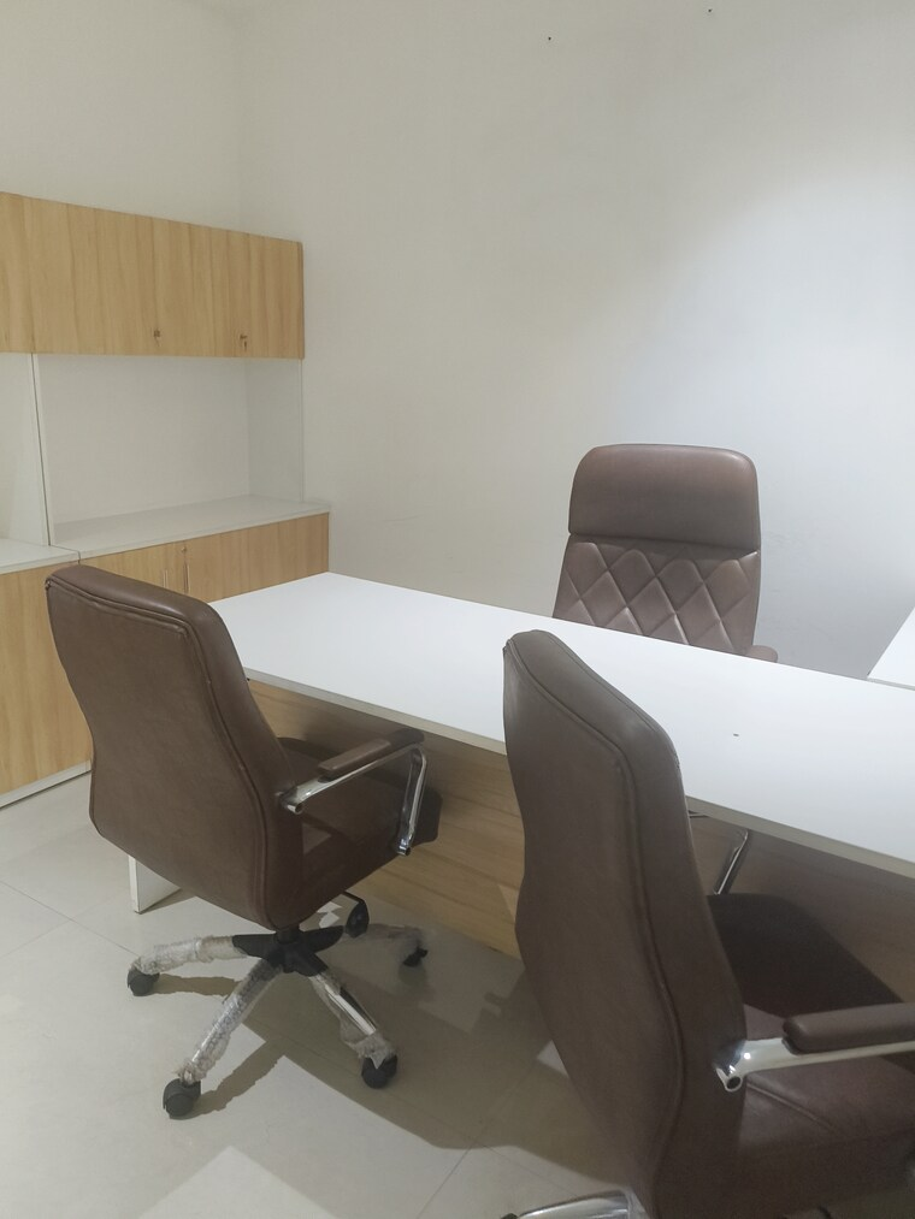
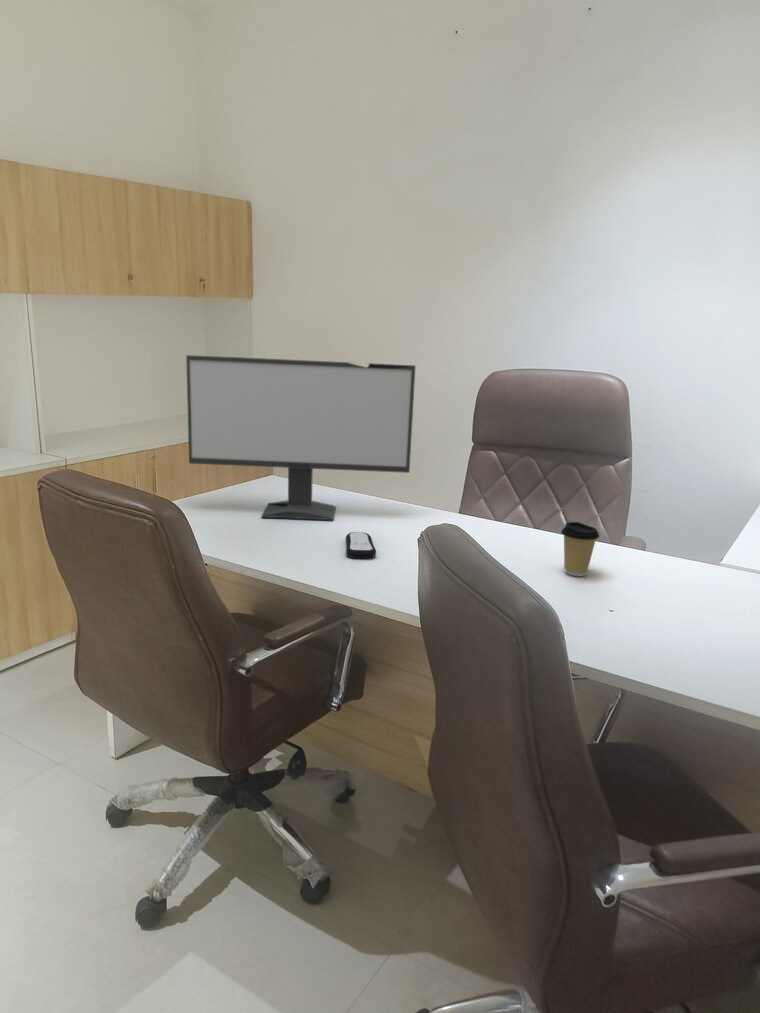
+ coffee cup [560,521,600,577]
+ computer monitor [185,354,417,521]
+ remote control [345,531,377,559]
